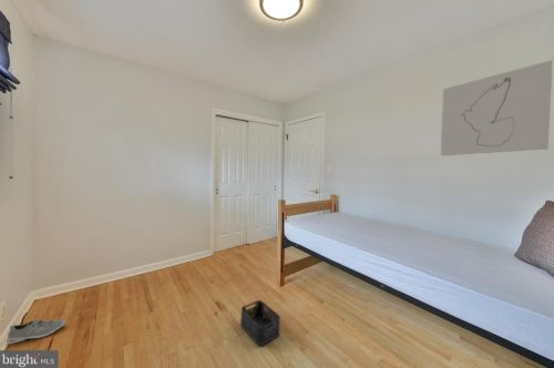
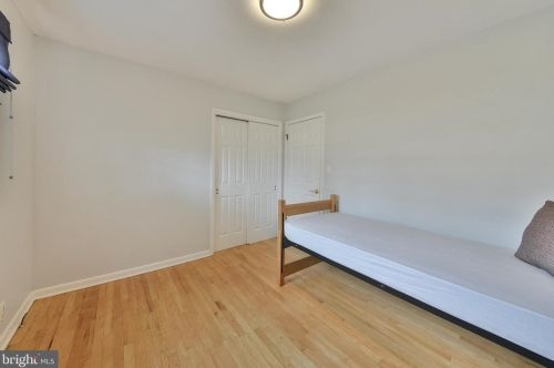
- sneaker [6,318,66,345]
- storage bin [240,299,281,346]
- wall art [440,59,554,156]
